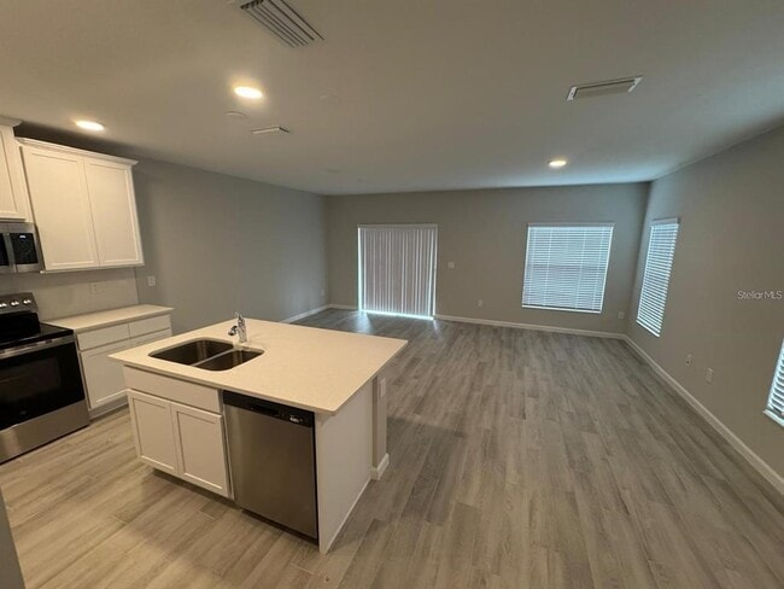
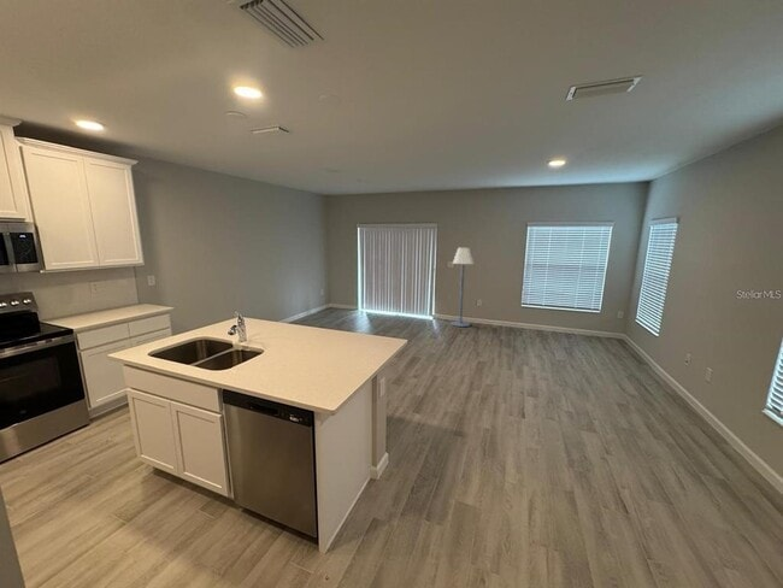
+ floor lamp [449,247,475,328]
